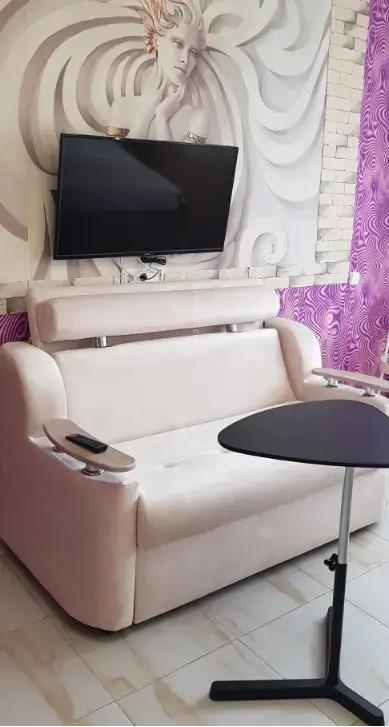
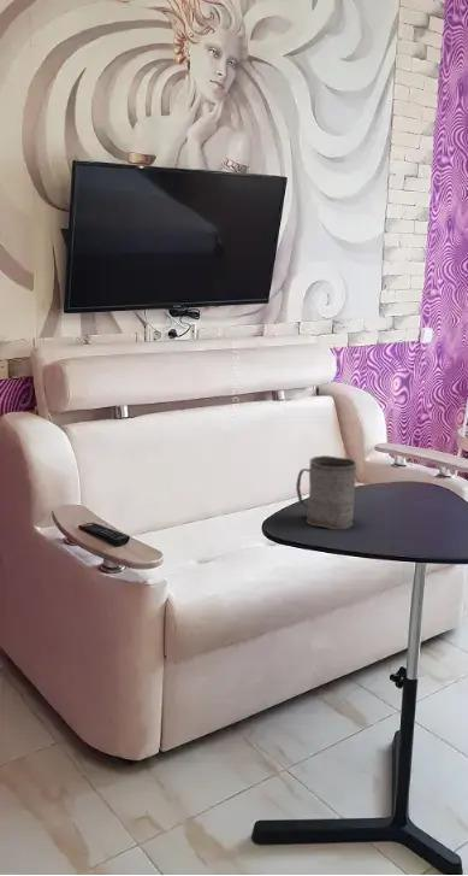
+ mug [295,454,357,530]
